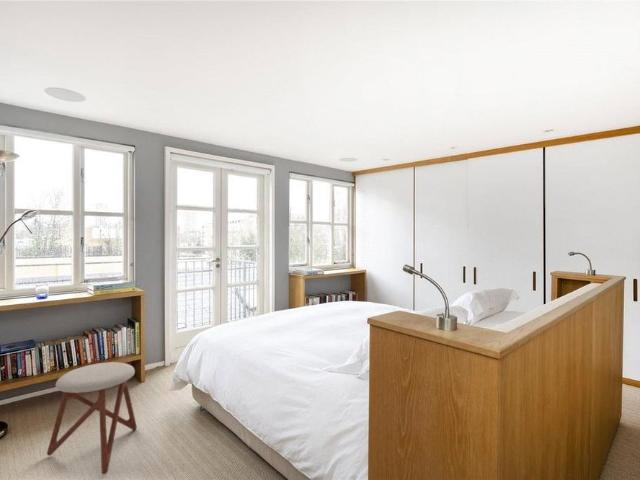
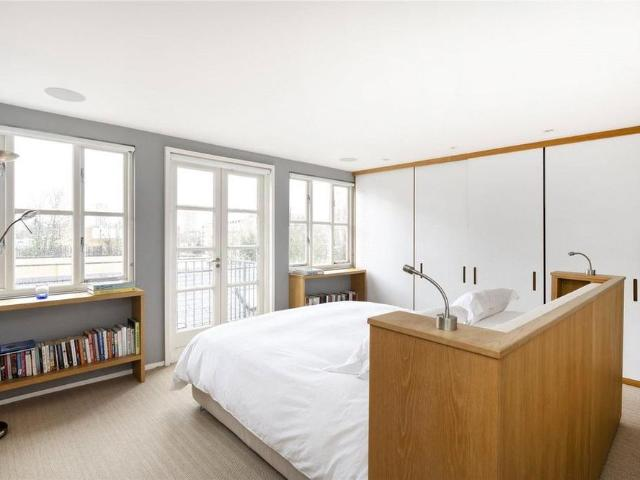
- stool [46,361,138,475]
